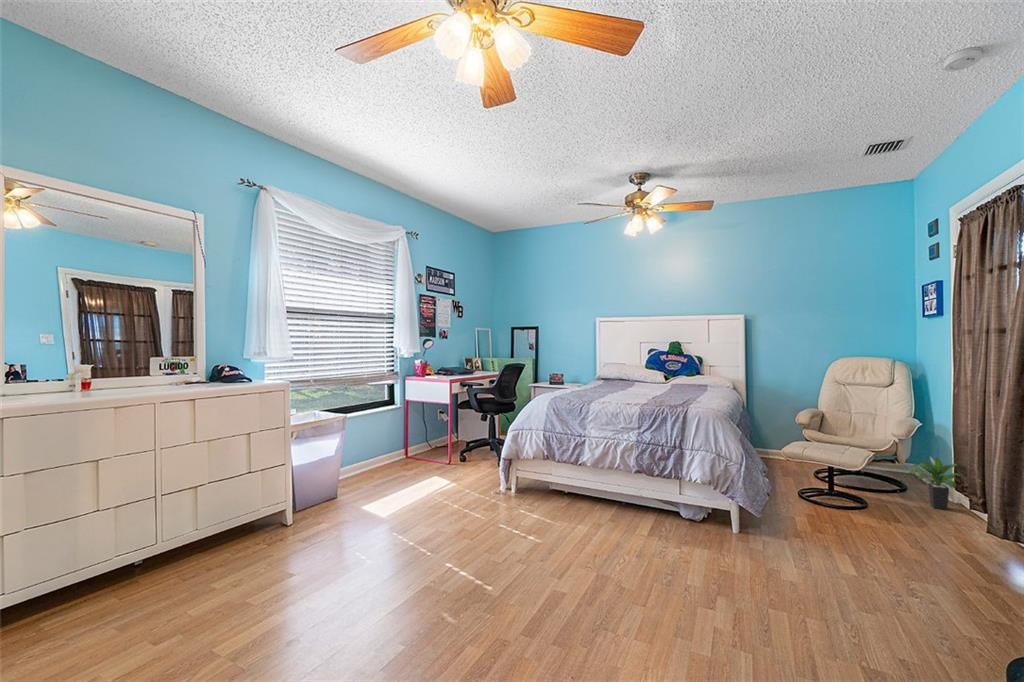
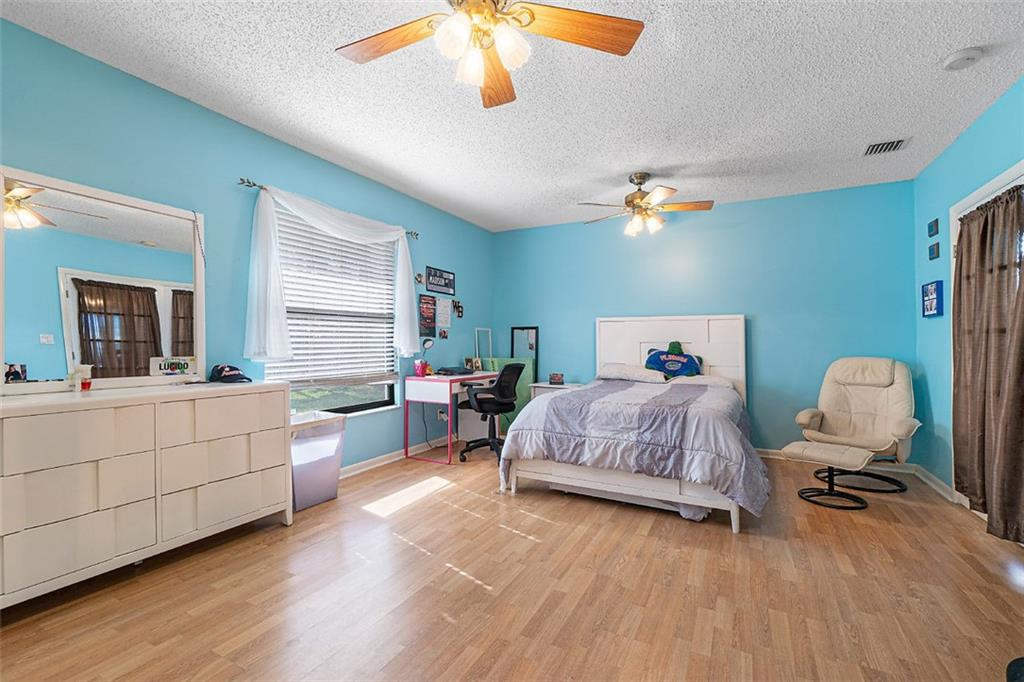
- potted plant [908,456,963,511]
